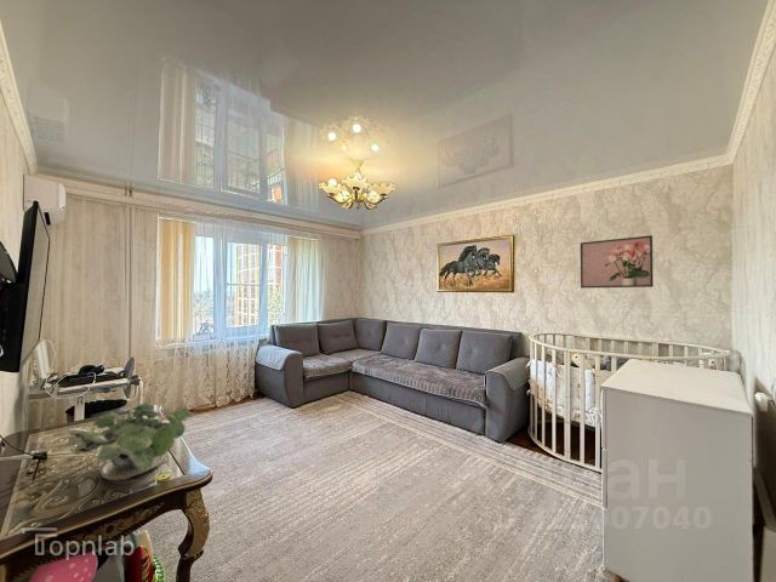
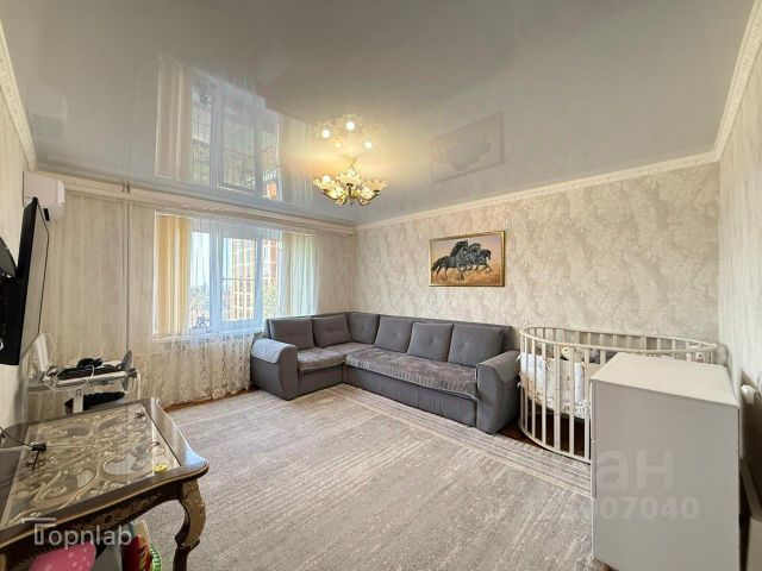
- potted plant [67,401,195,483]
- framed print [580,234,655,290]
